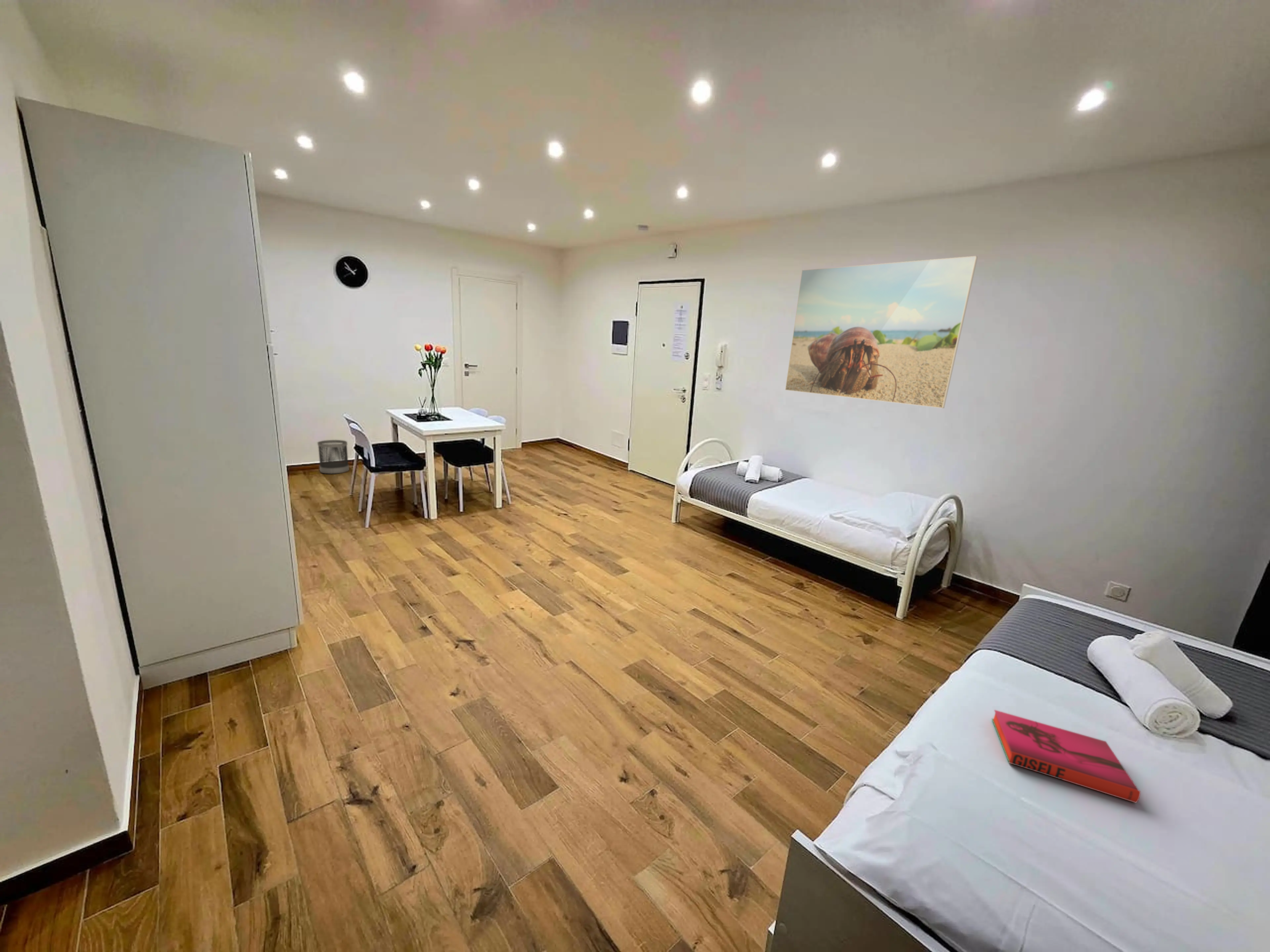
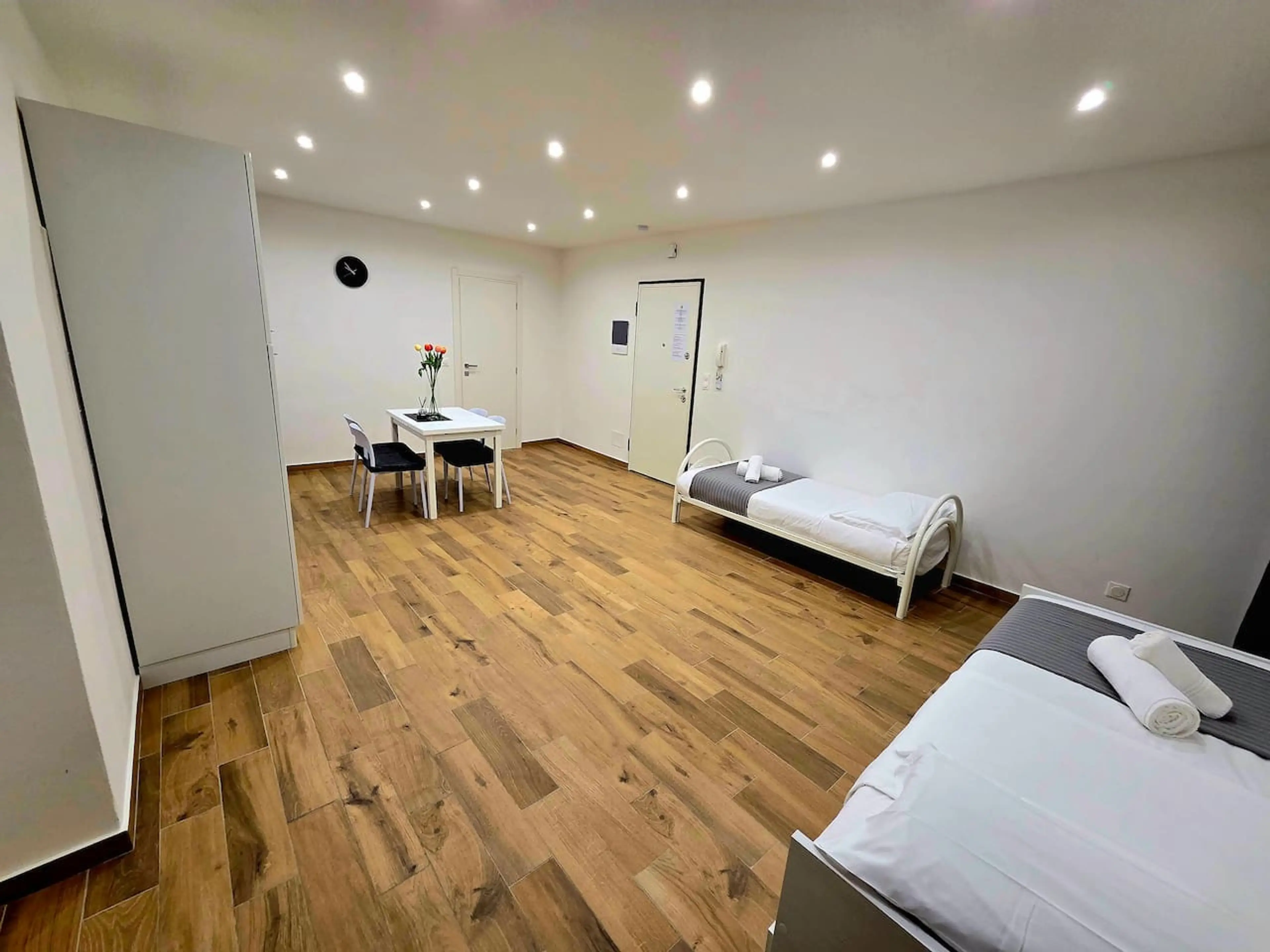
- wastebasket [317,440,350,474]
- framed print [785,256,978,409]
- hardback book [992,709,1141,803]
